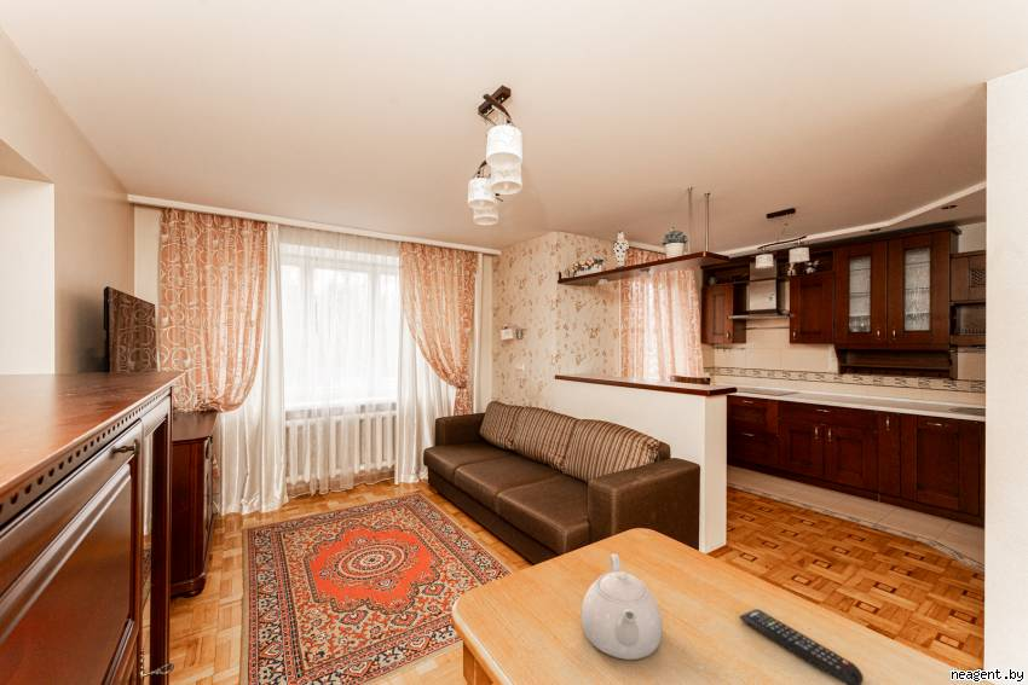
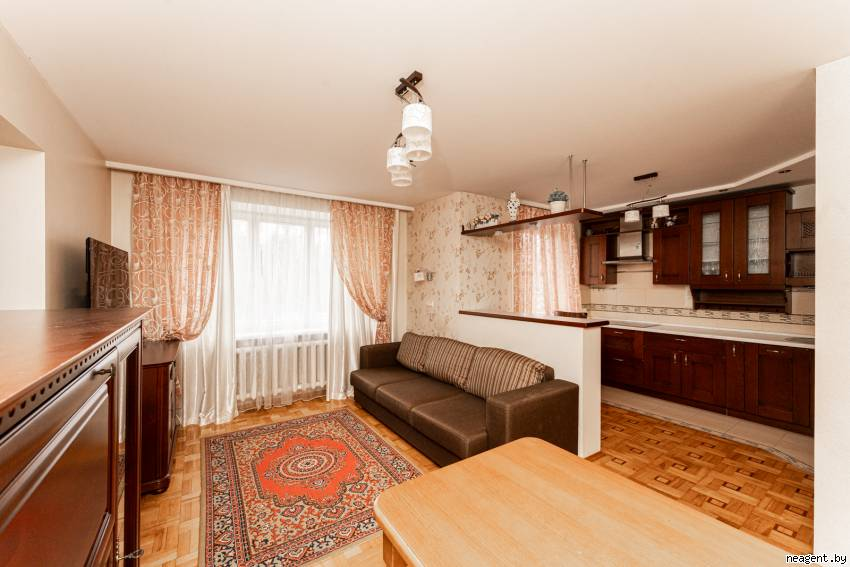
- remote control [738,608,865,685]
- teapot [581,553,664,661]
